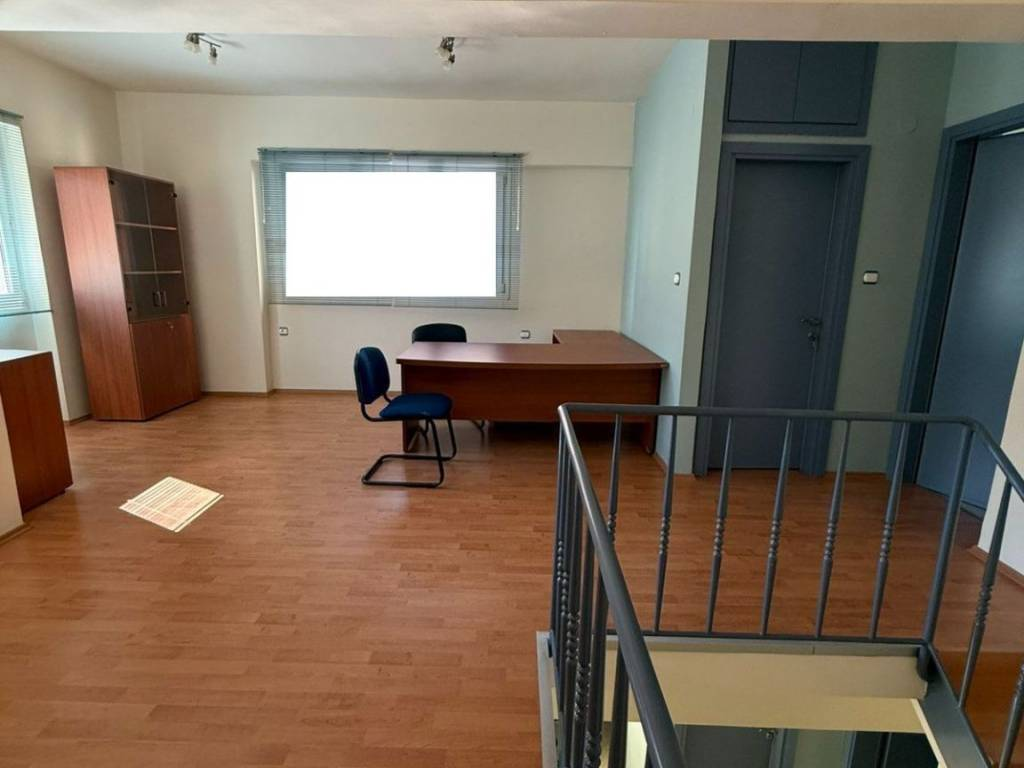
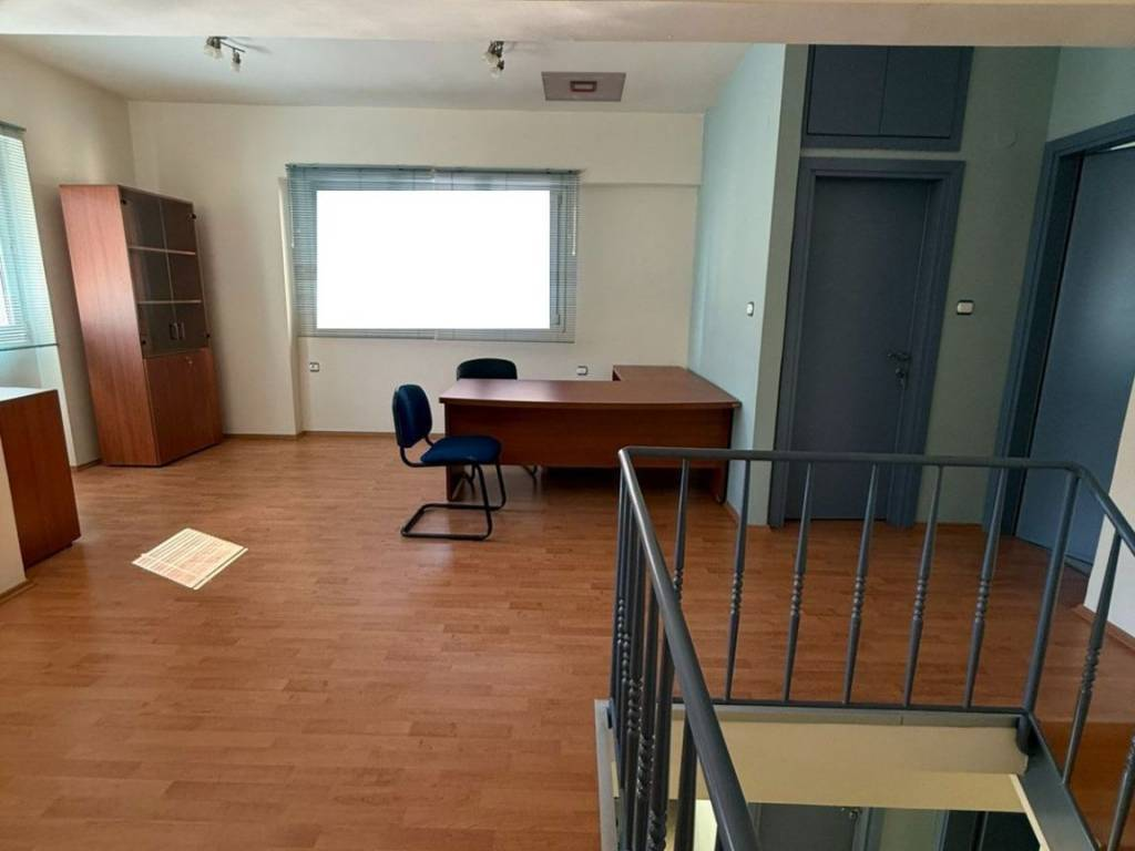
+ ceiling vent [540,70,627,103]
